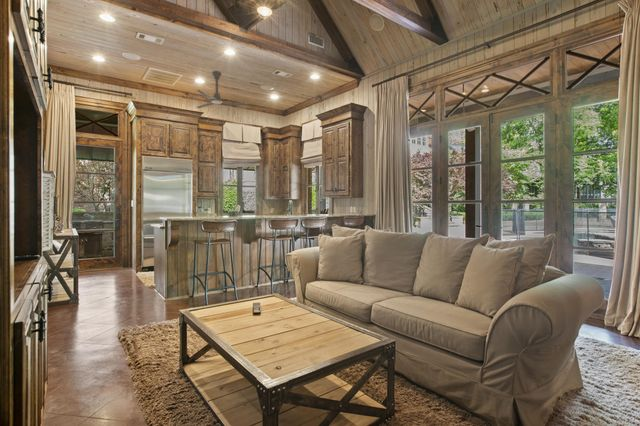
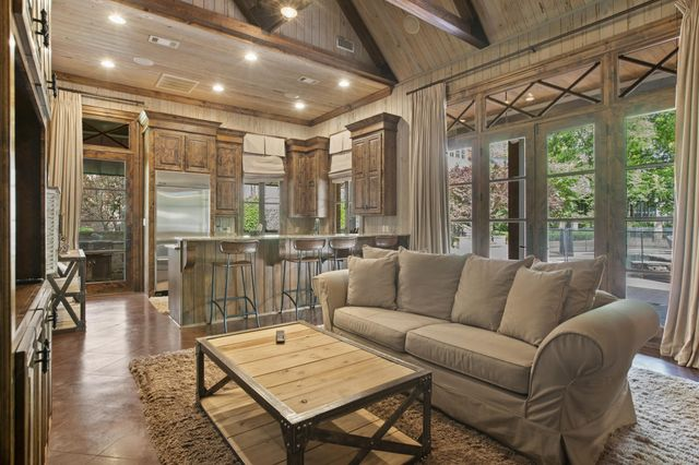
- ceiling fan [196,70,252,109]
